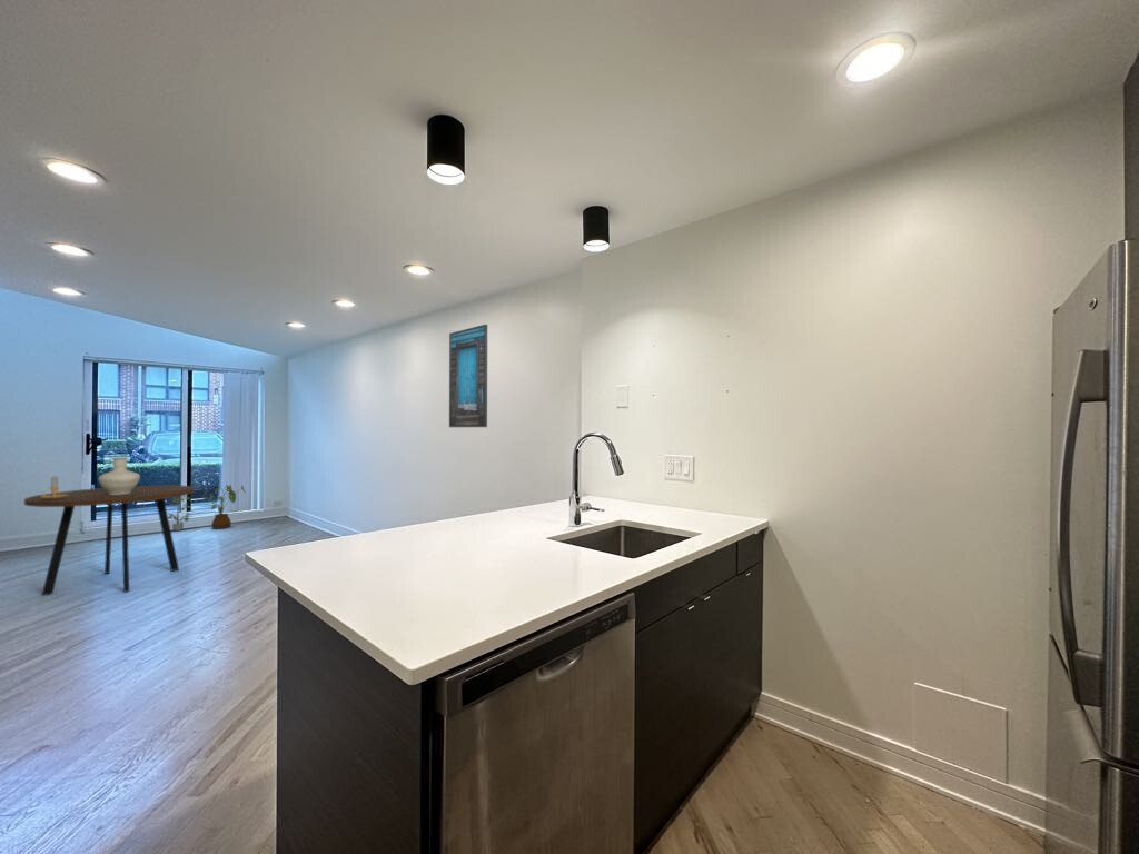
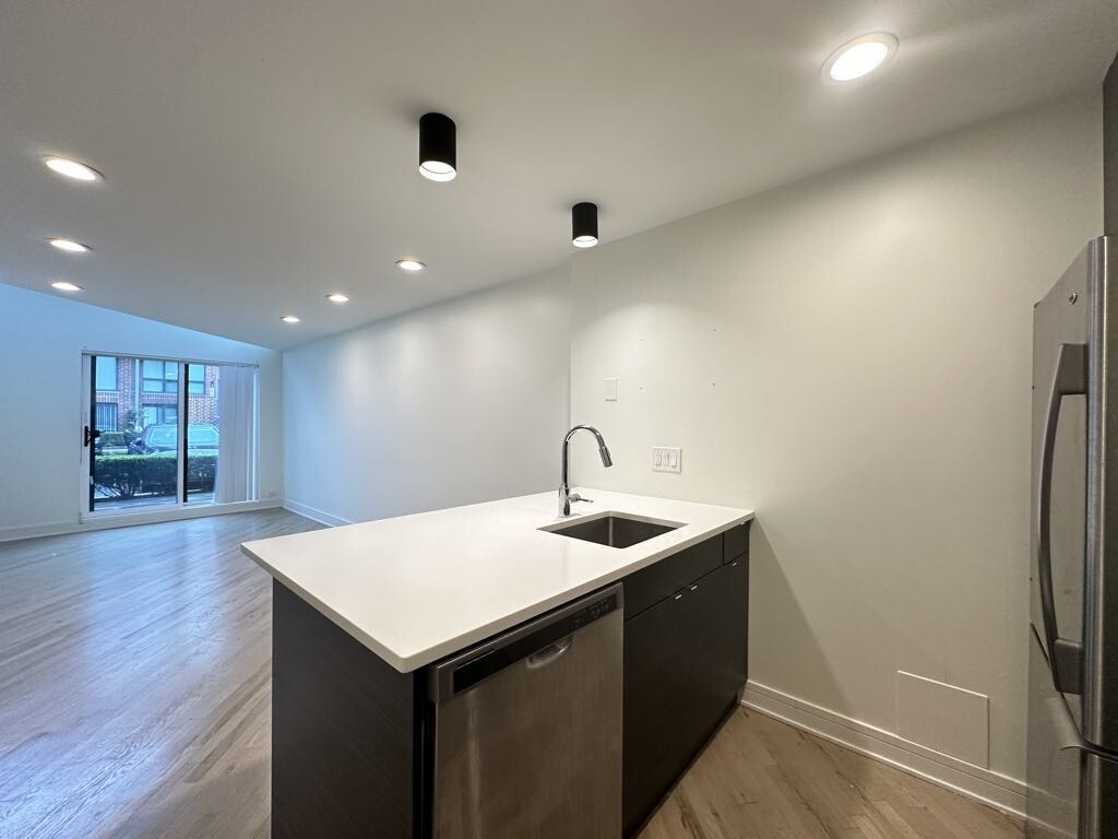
- house plant [201,484,247,530]
- vase [97,456,141,495]
- potted plant [167,495,194,532]
- candlestick [40,476,68,499]
- dining table [23,484,196,597]
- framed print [448,324,488,428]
